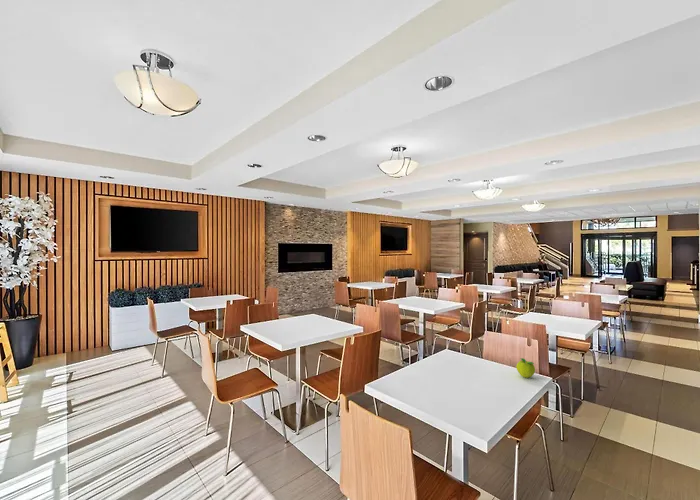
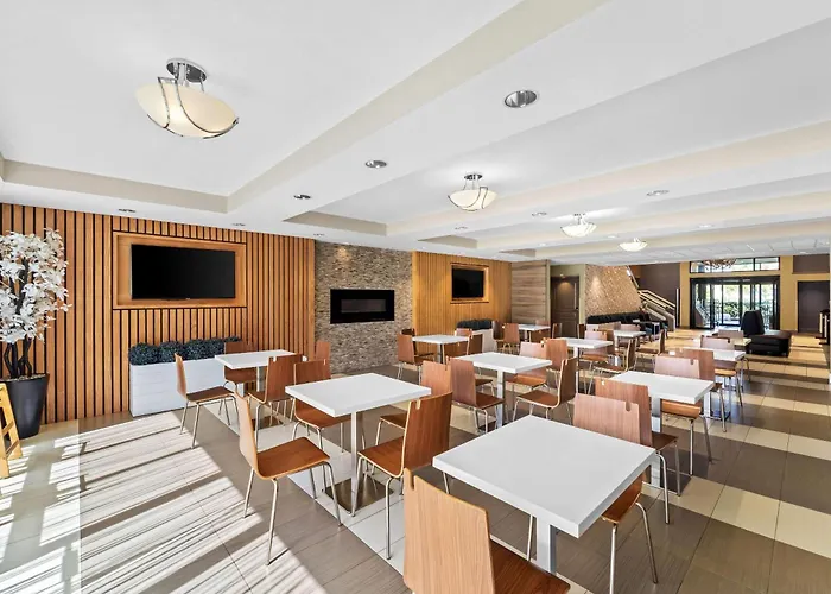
- fruit [515,357,536,379]
